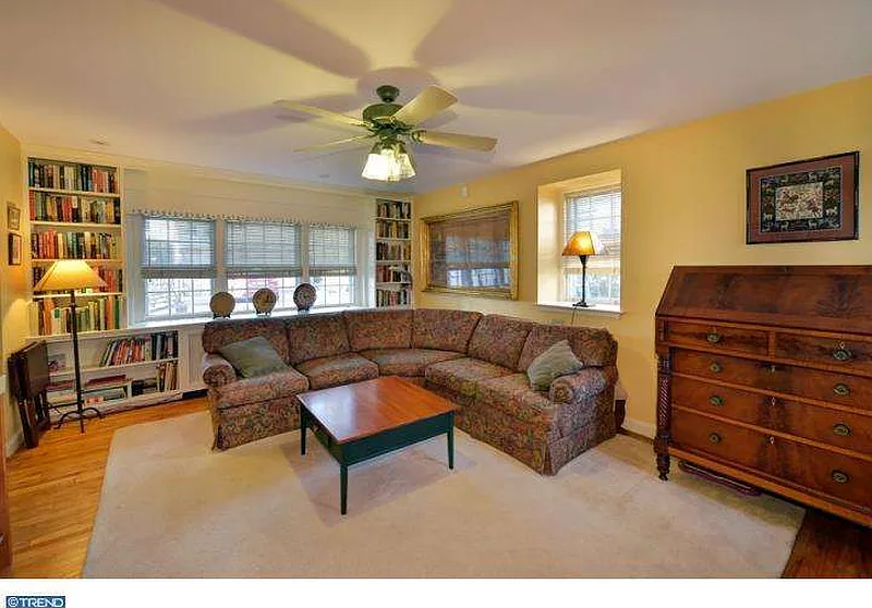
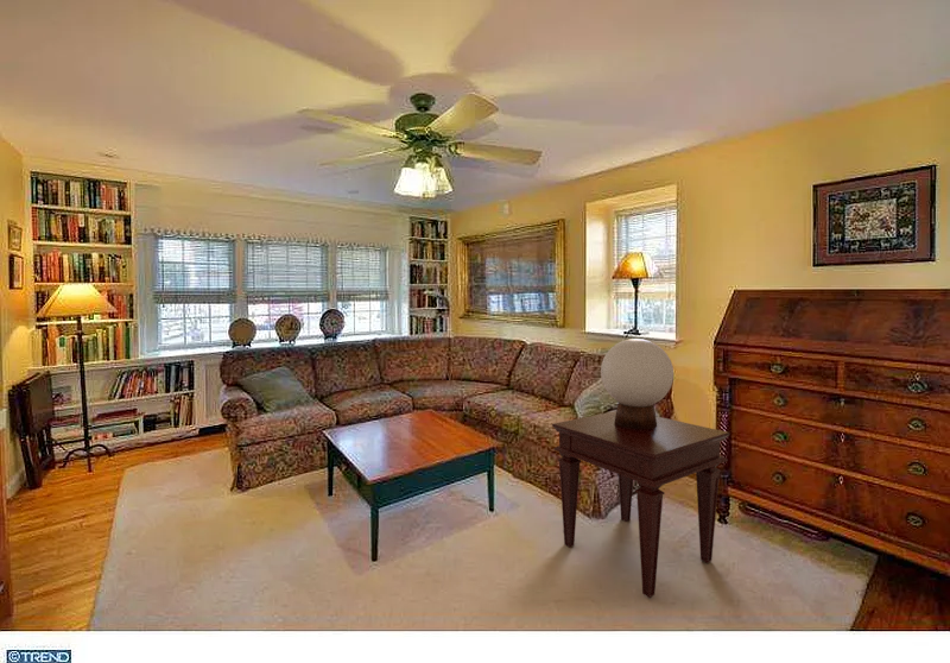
+ side table [551,410,730,599]
+ table lamp [600,337,674,430]
